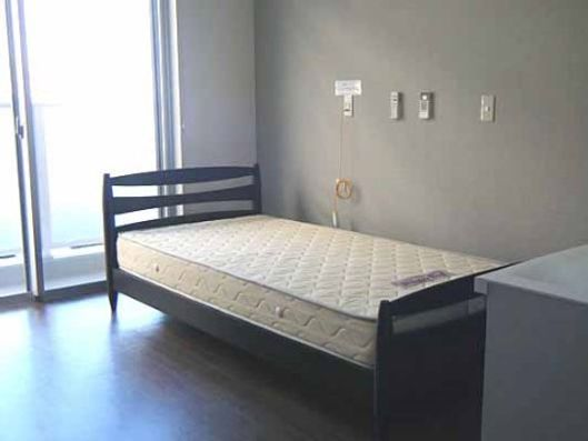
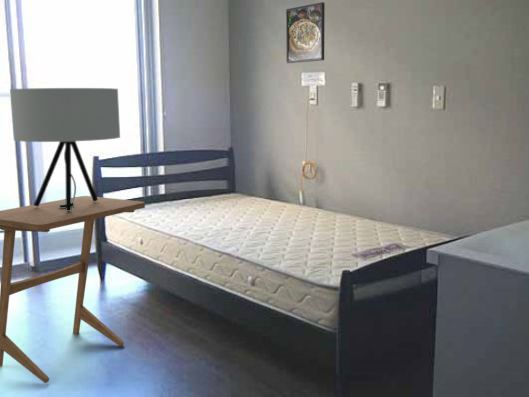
+ side table [0,195,146,384]
+ table lamp [9,87,121,211]
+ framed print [285,1,326,64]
